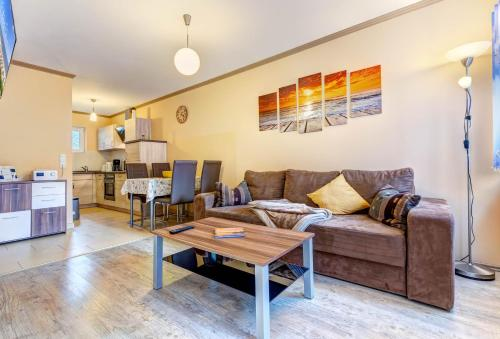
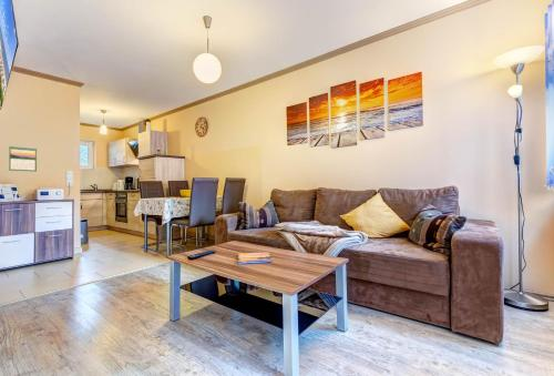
+ calendar [8,145,38,173]
